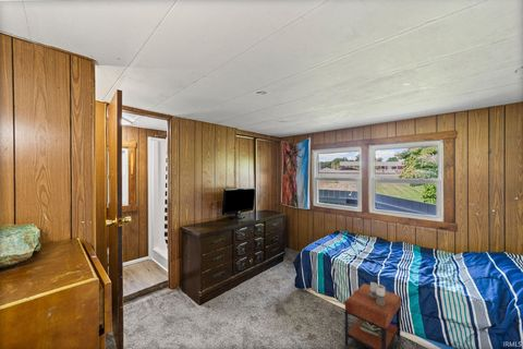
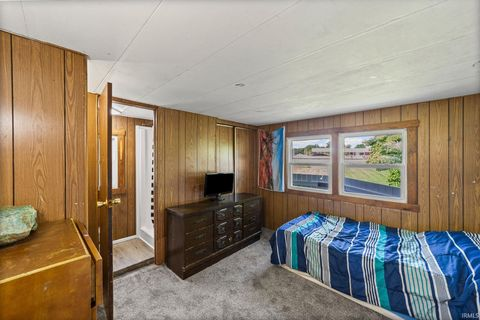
- side table [344,281,402,349]
